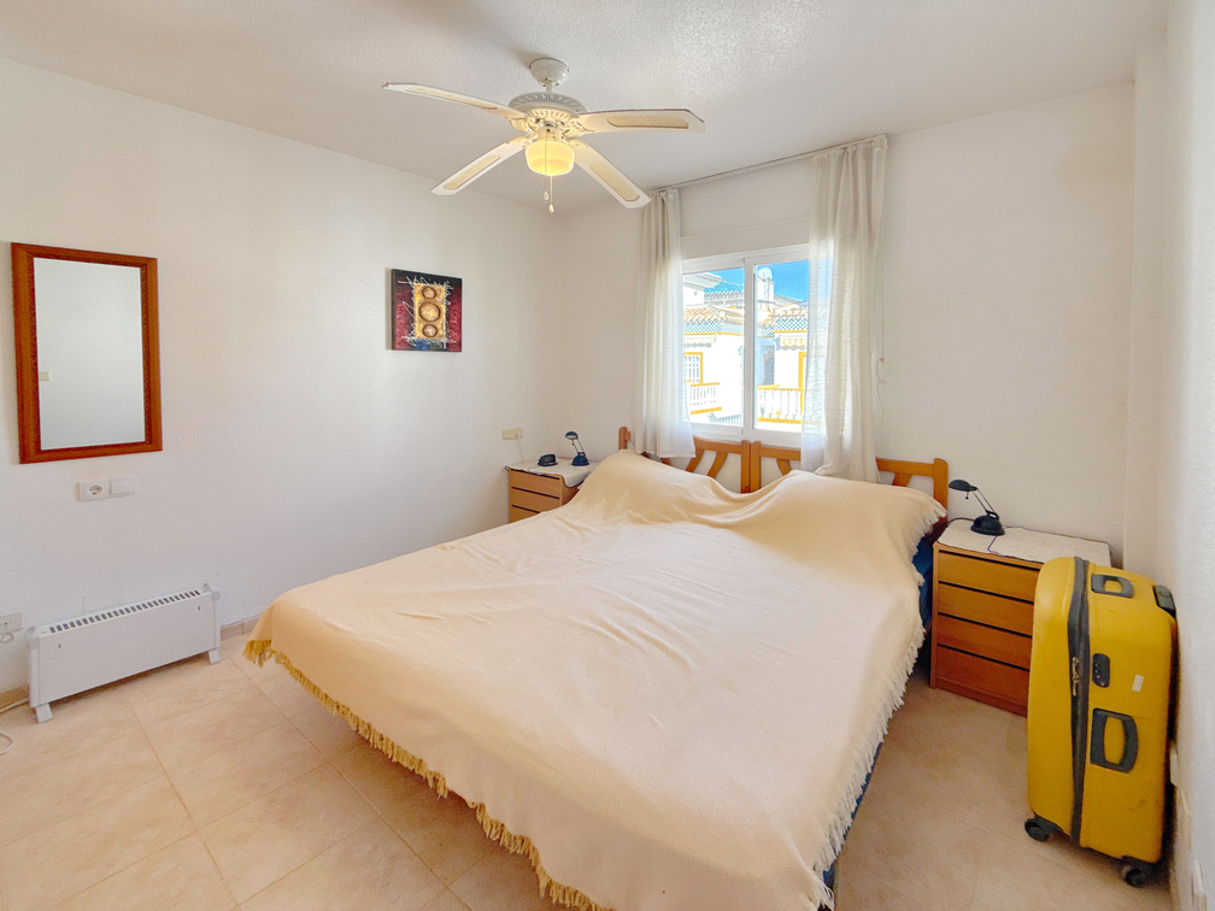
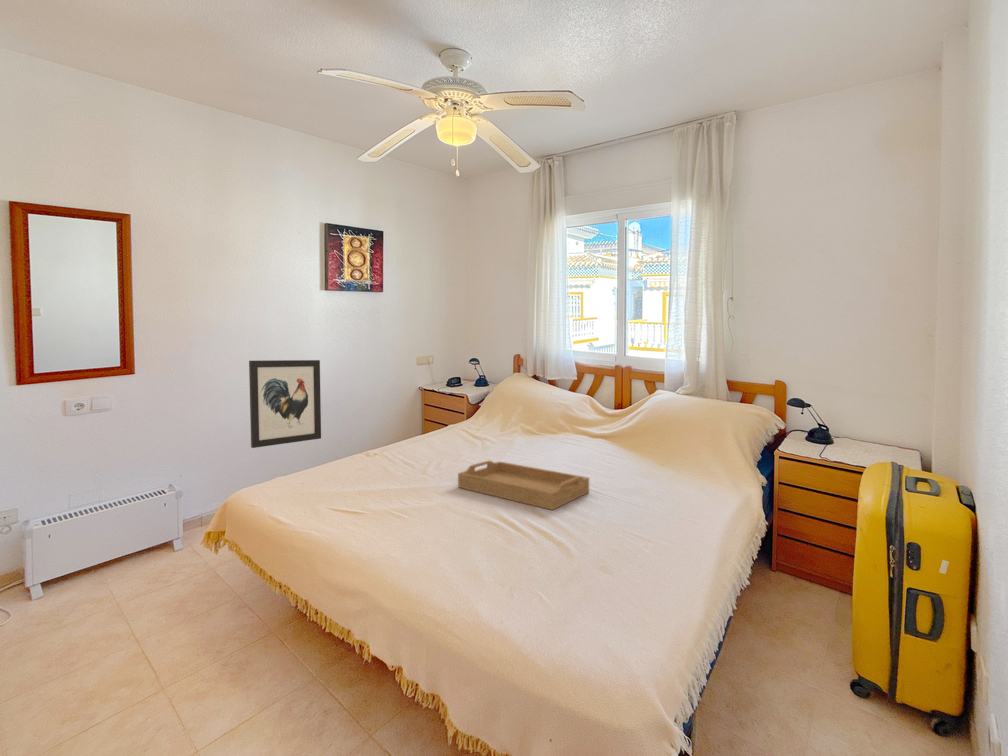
+ wall art [248,359,322,449]
+ serving tray [457,459,590,511]
